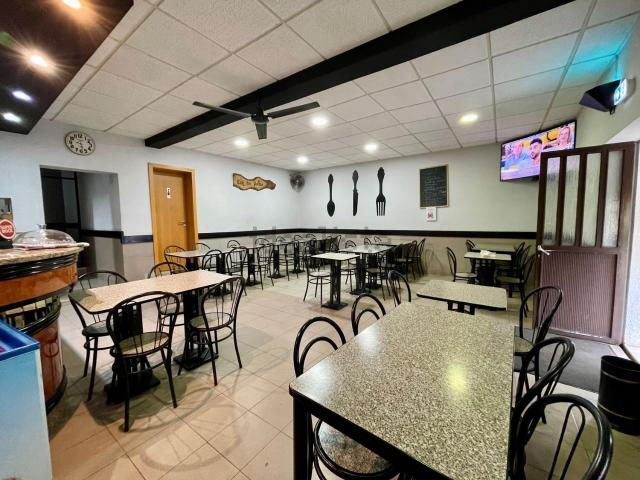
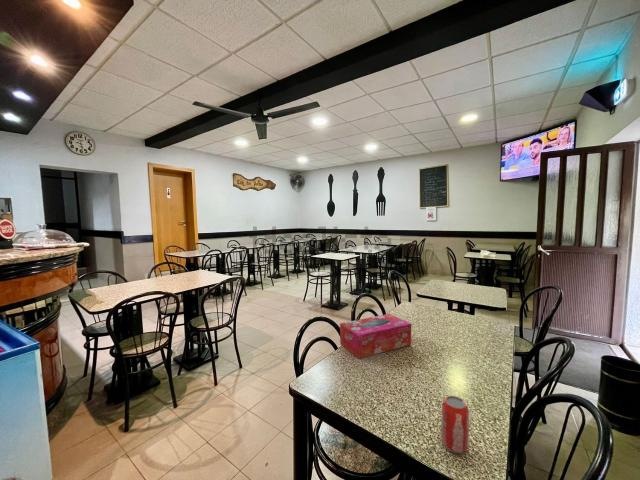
+ beverage can [440,395,470,455]
+ tissue box [339,313,412,360]
